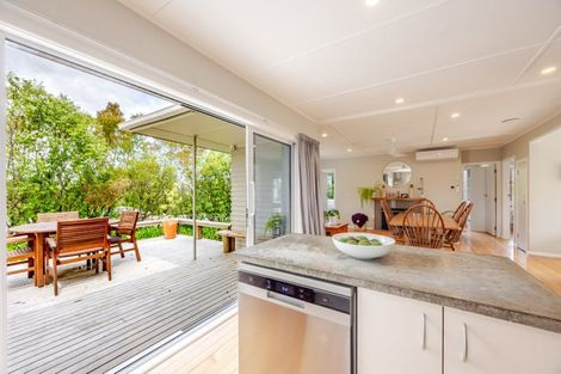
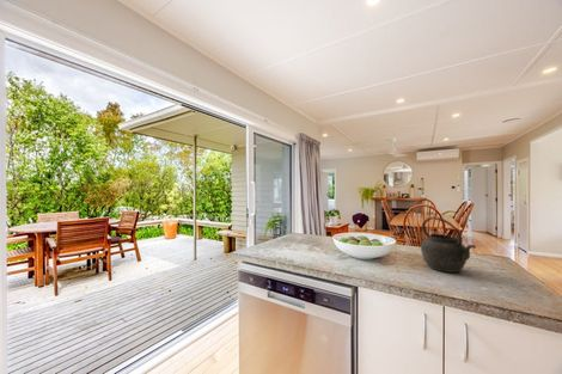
+ kettle [420,216,477,274]
